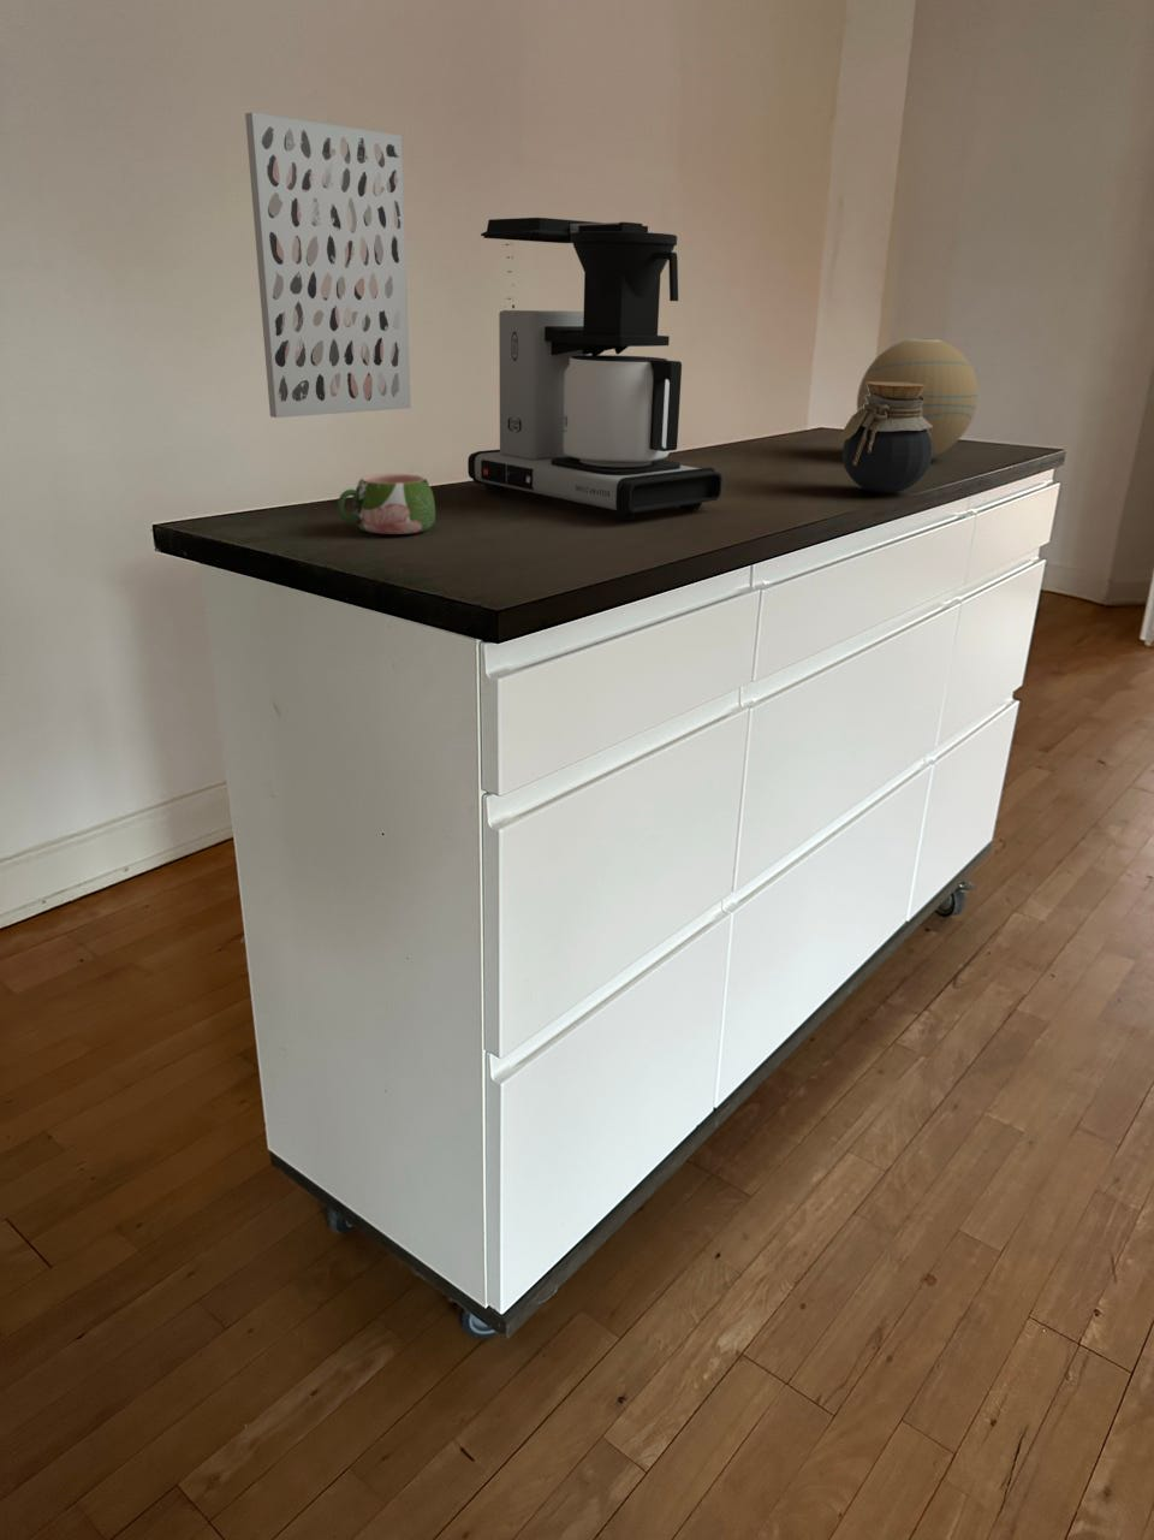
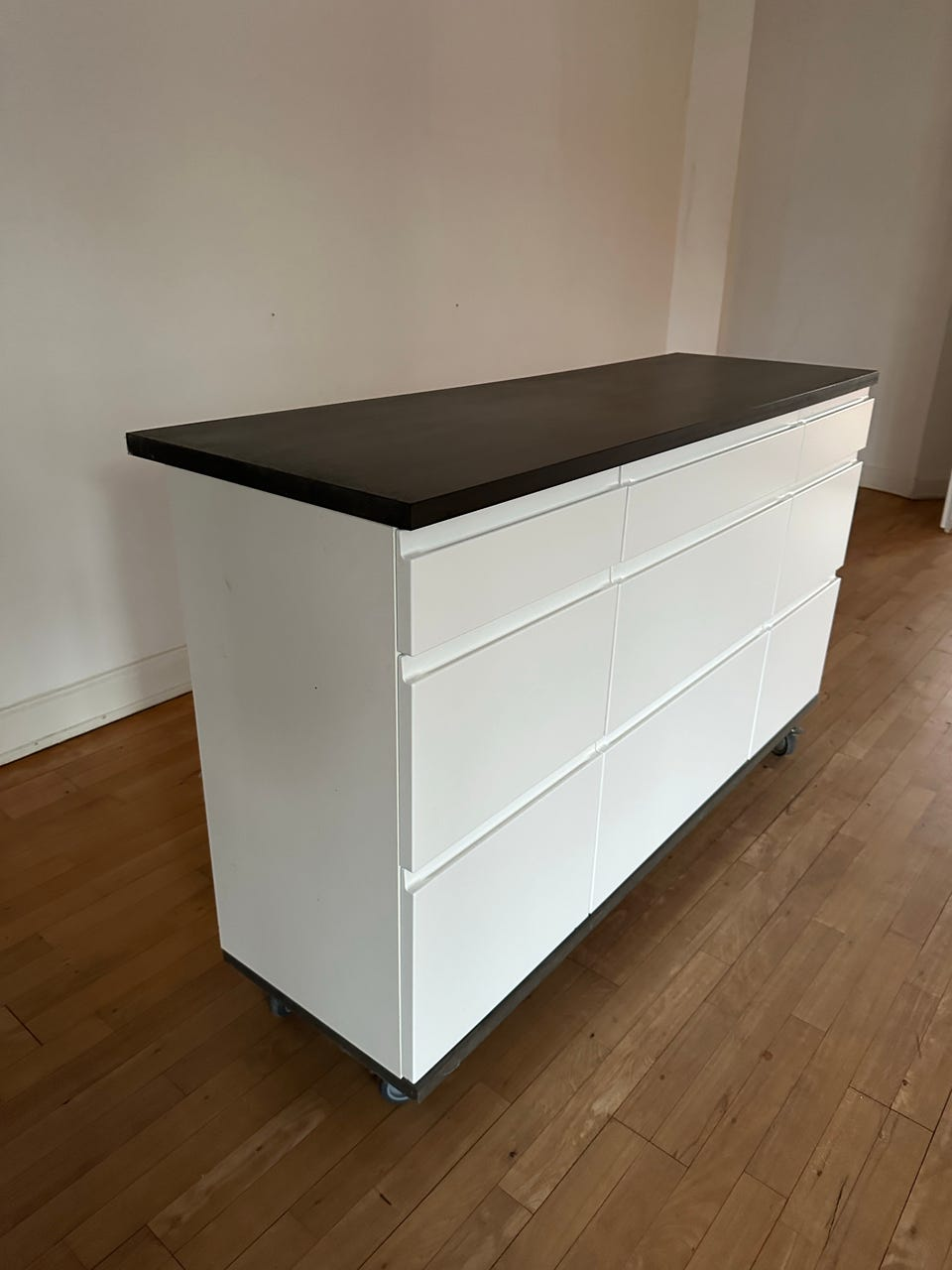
- decorative orb [856,337,979,458]
- wall art [244,112,412,418]
- jar [838,383,933,495]
- mug [337,473,436,536]
- coffee maker [467,217,724,523]
